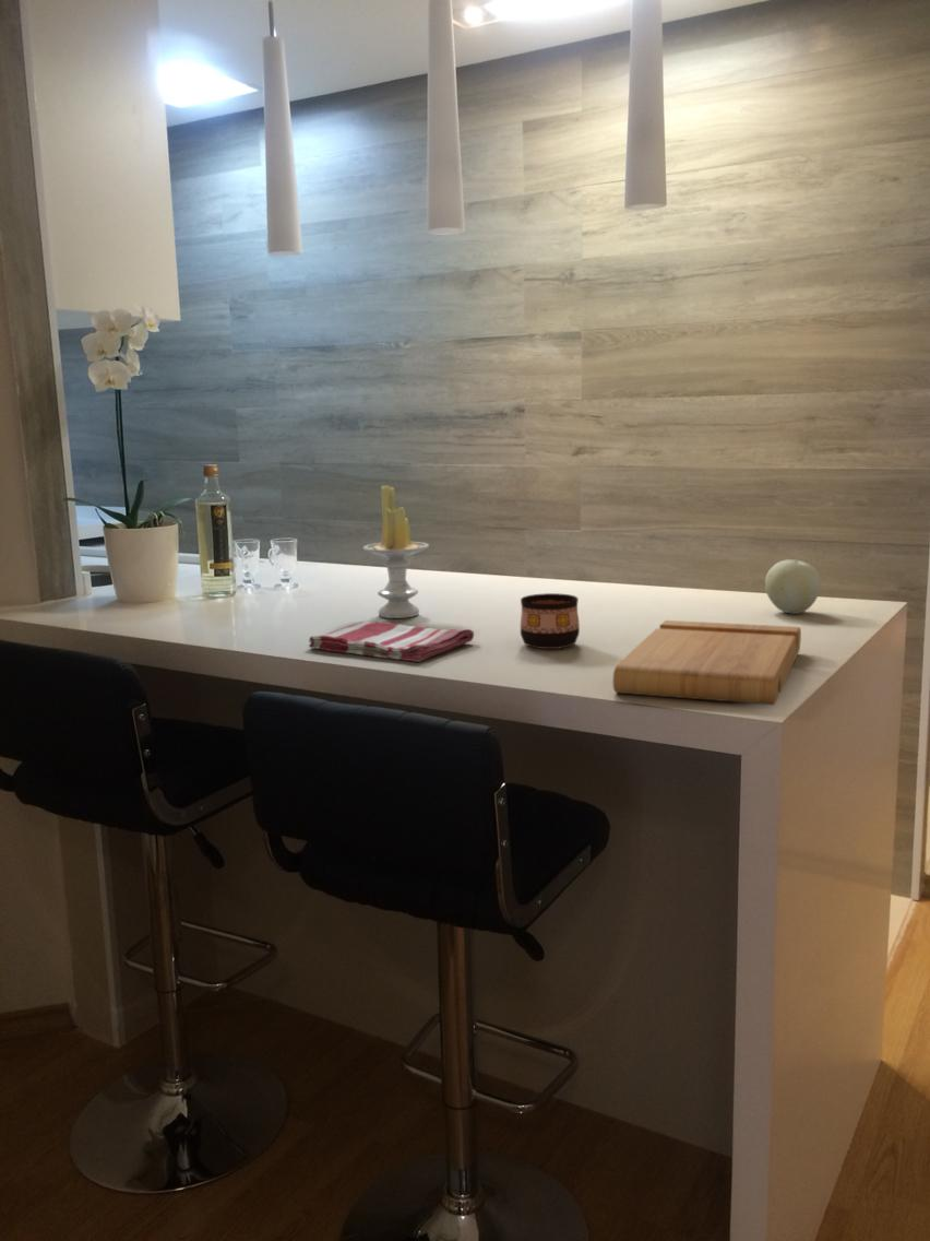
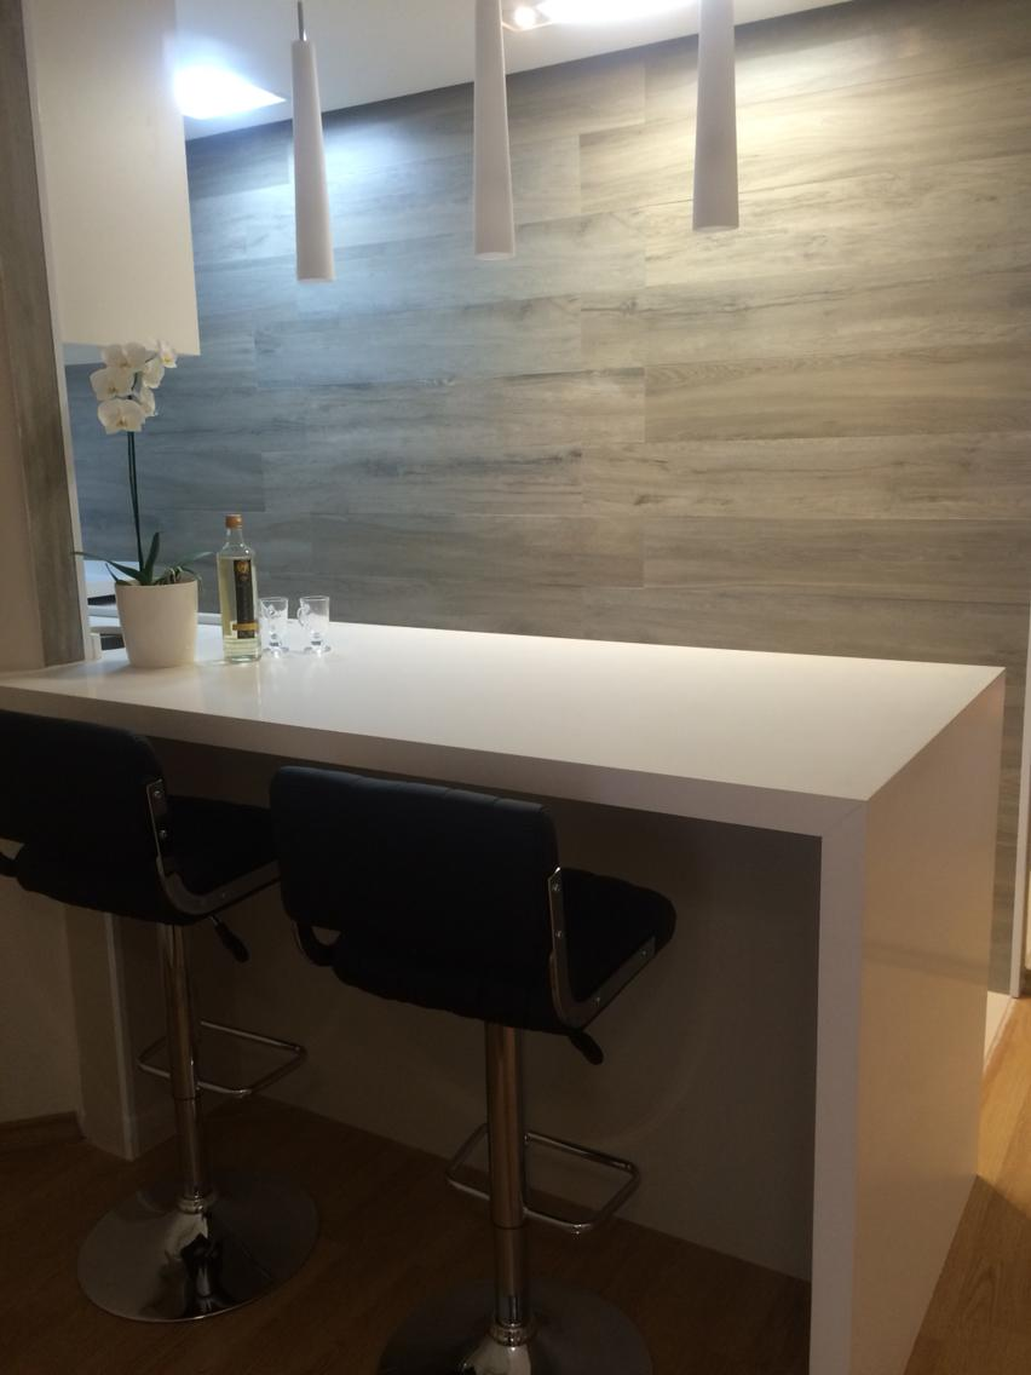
- candle [362,484,430,619]
- dish towel [308,620,475,663]
- fruit [764,558,822,615]
- cup [520,592,581,650]
- cutting board [611,619,802,706]
